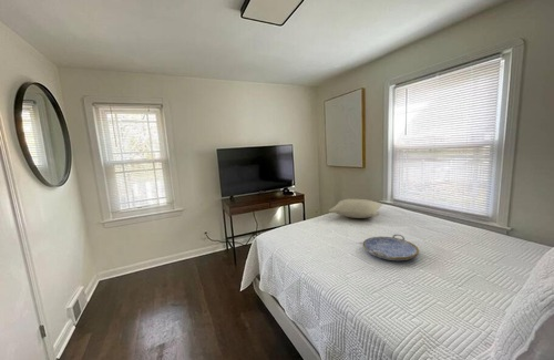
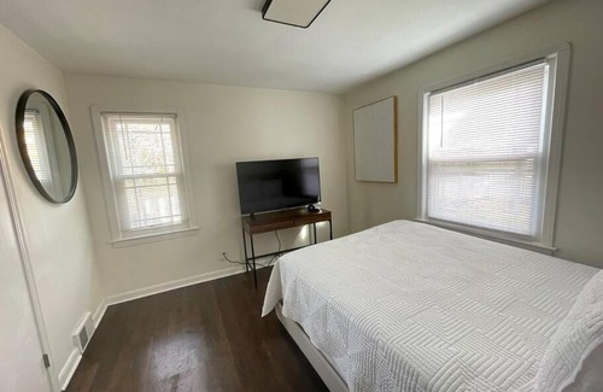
- serving tray [361,234,420,261]
- pillow [328,198,383,219]
